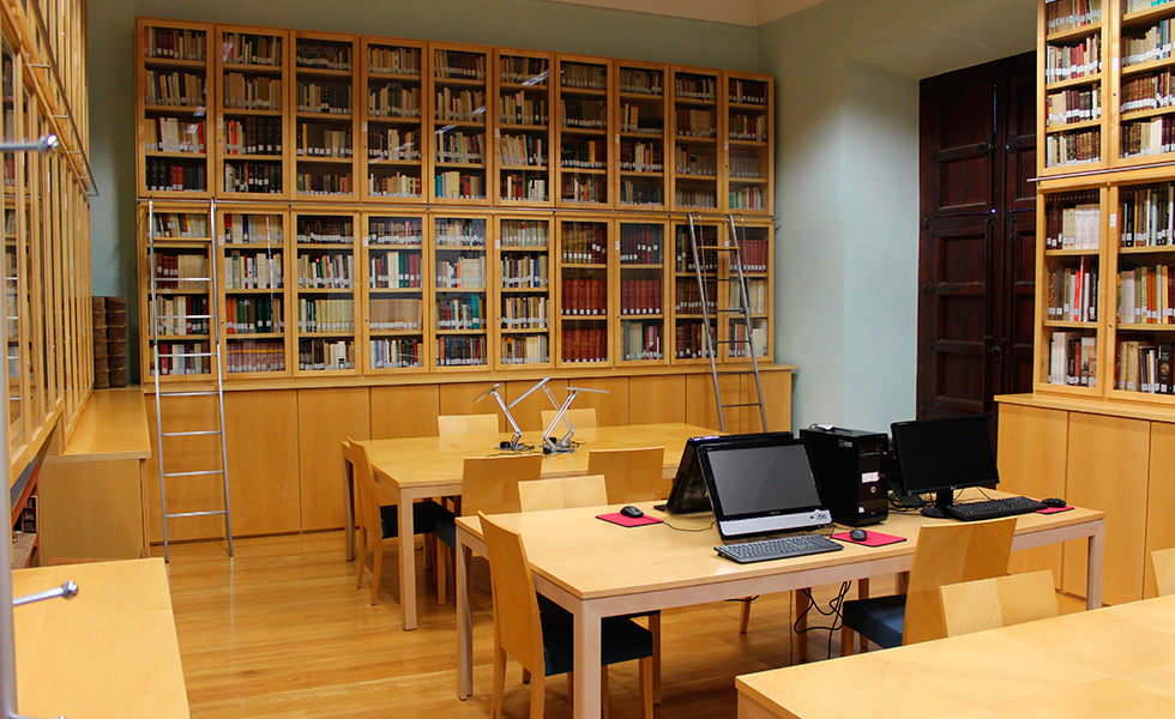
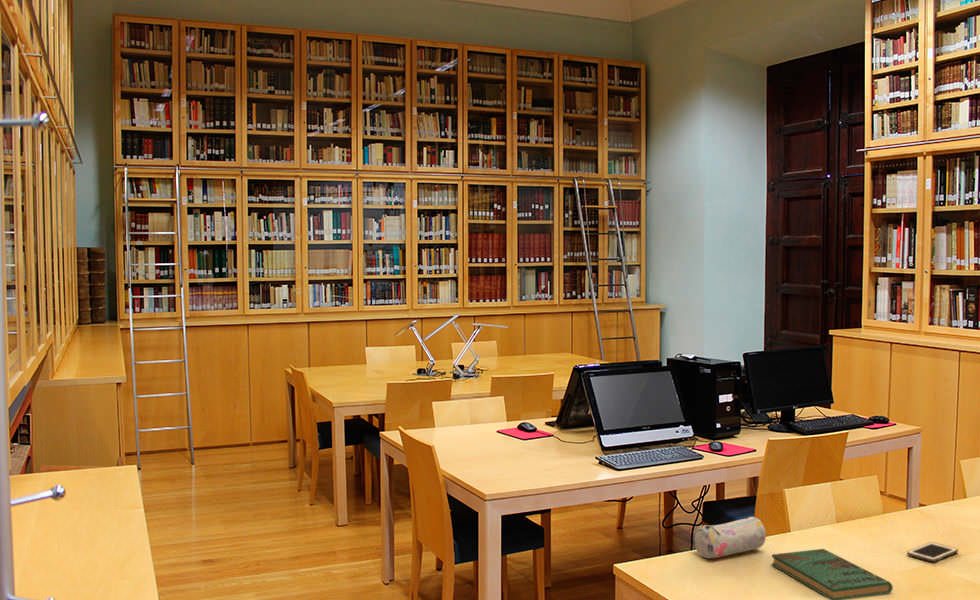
+ book [771,548,894,600]
+ cell phone [906,541,959,563]
+ pencil case [693,516,767,559]
